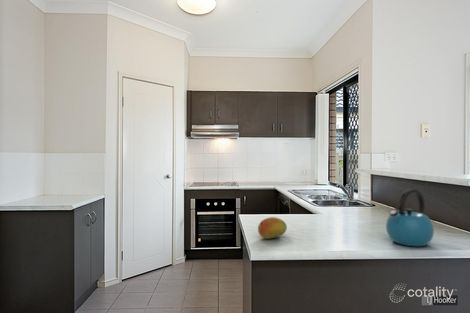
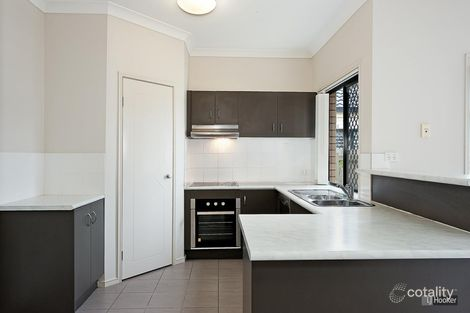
- kettle [385,188,435,247]
- fruit [257,216,288,240]
